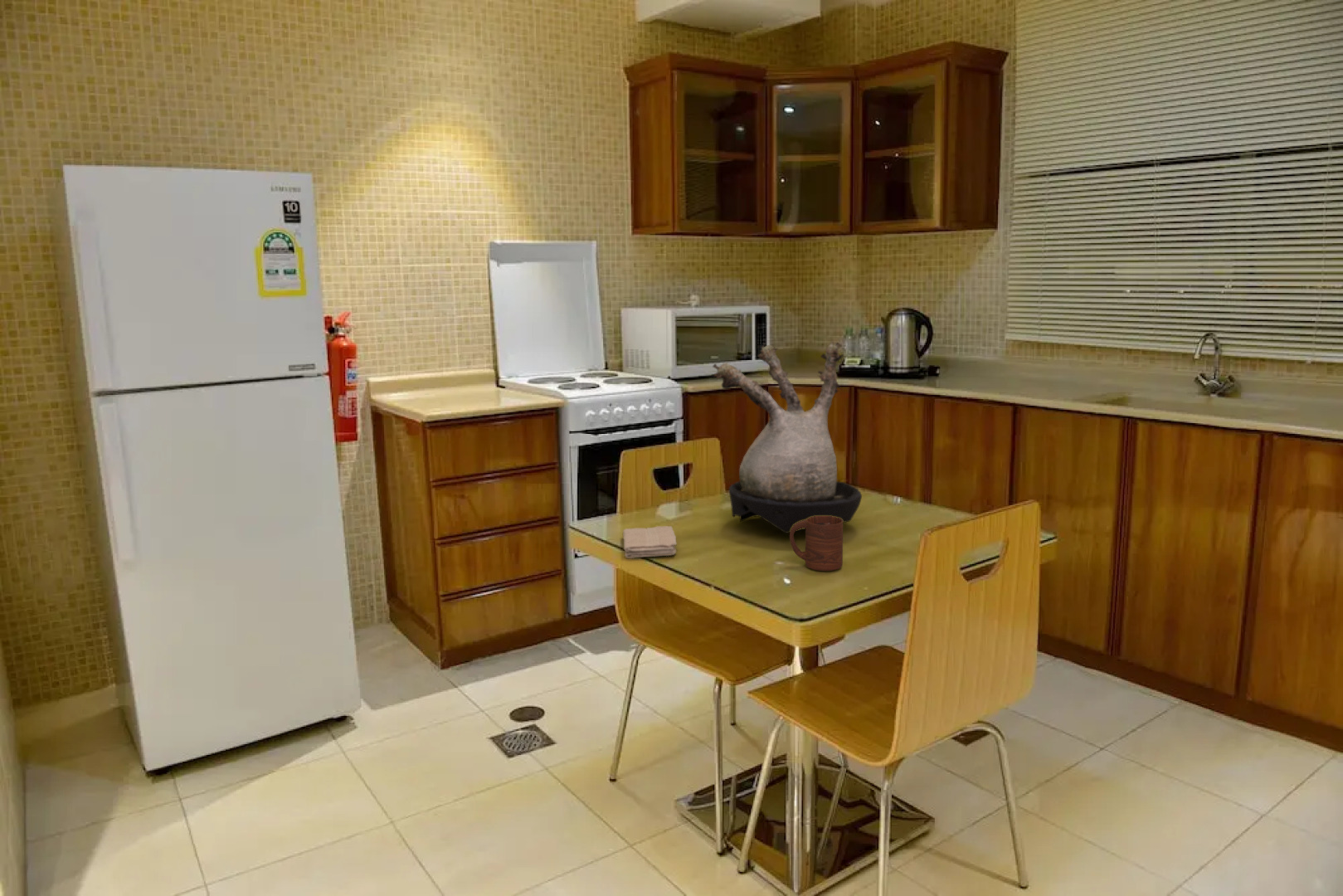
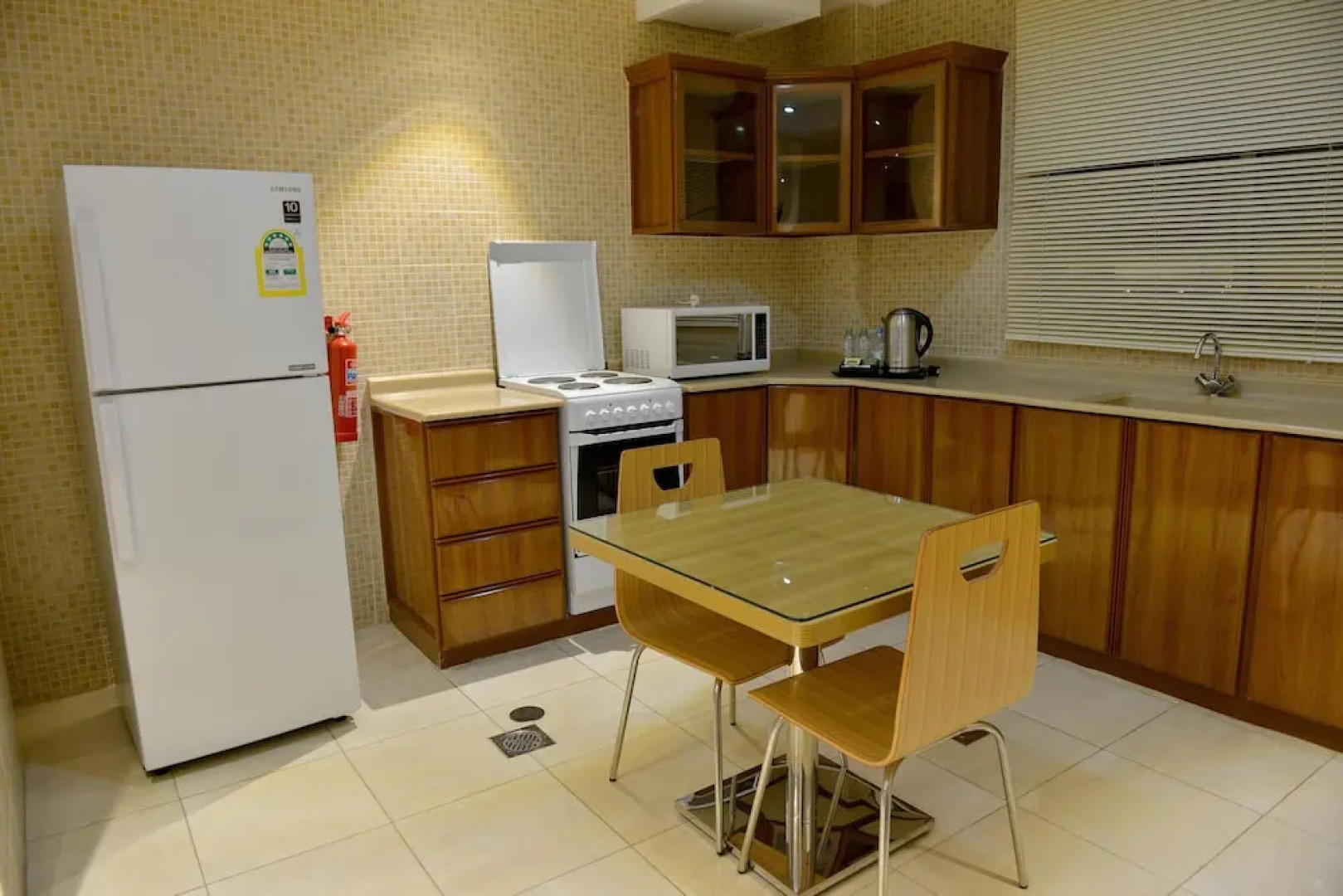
- washcloth [622,525,678,559]
- plant [710,340,863,534]
- cup [789,516,844,572]
